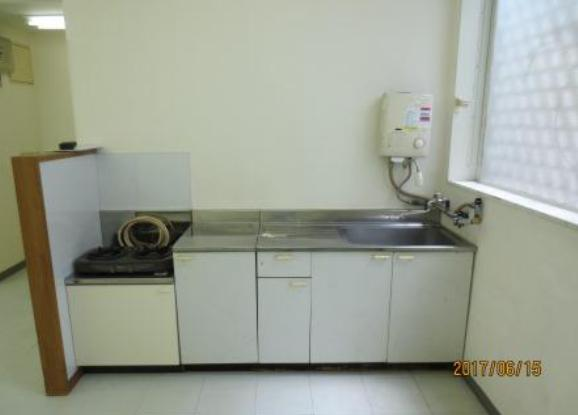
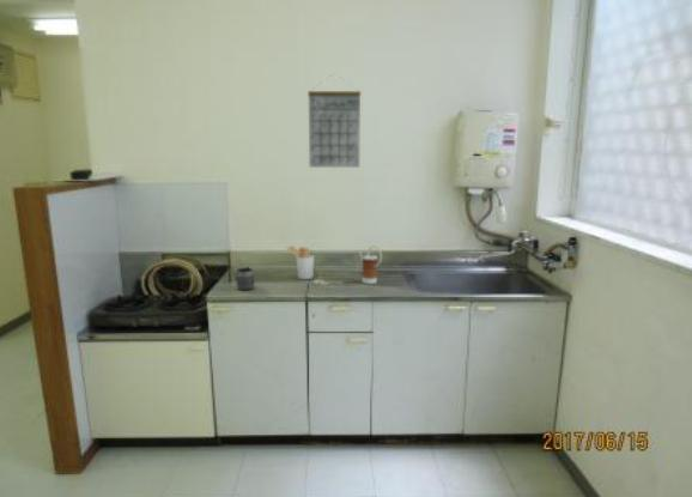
+ calendar [306,72,362,169]
+ kettle [357,244,383,285]
+ utensil holder [286,244,315,280]
+ mug [233,266,255,292]
